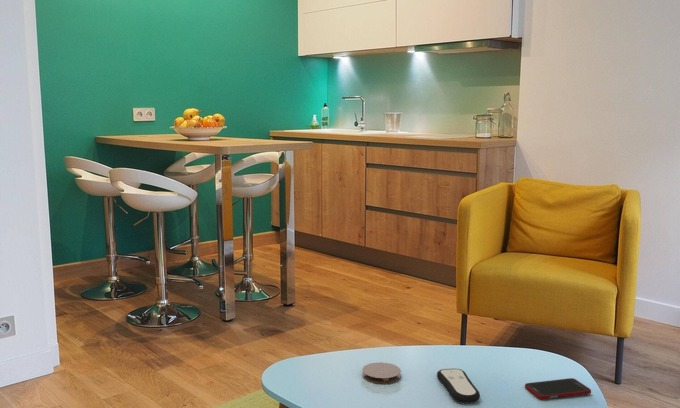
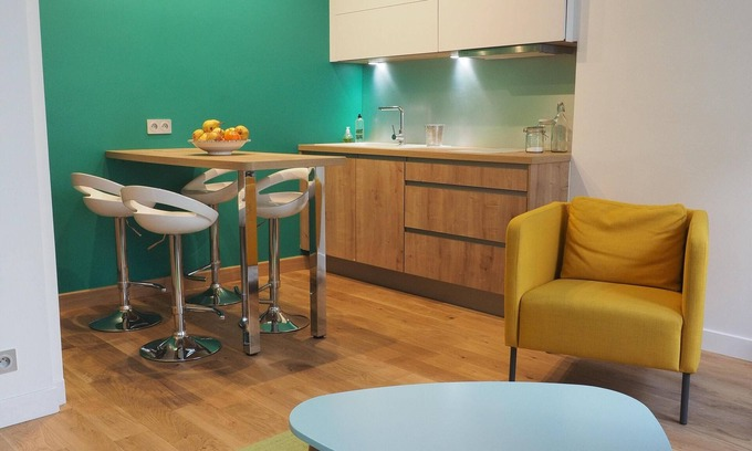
- coaster [361,361,402,384]
- cell phone [524,377,592,400]
- remote control [436,368,481,404]
